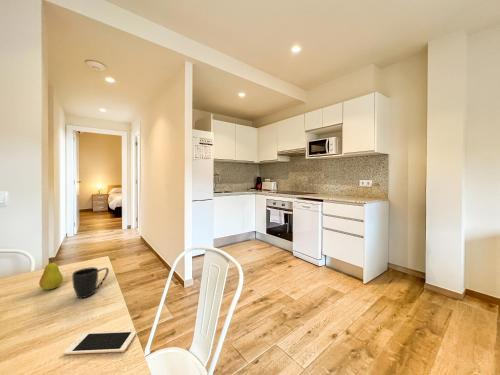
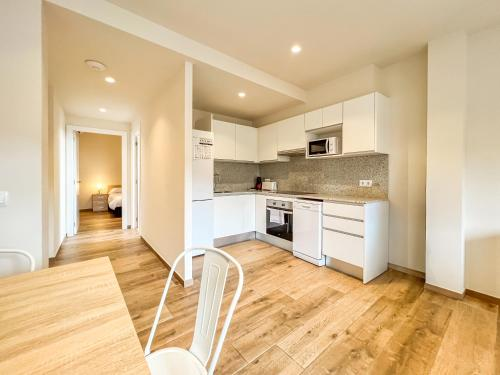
- cell phone [62,330,138,355]
- mug [71,266,110,299]
- fruit [38,258,64,291]
